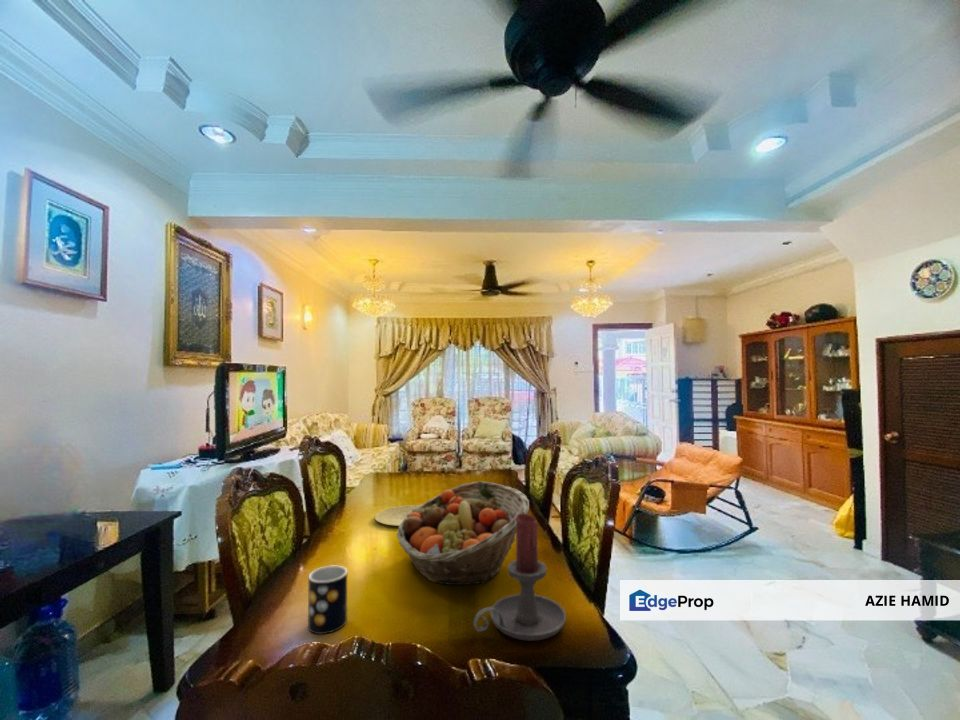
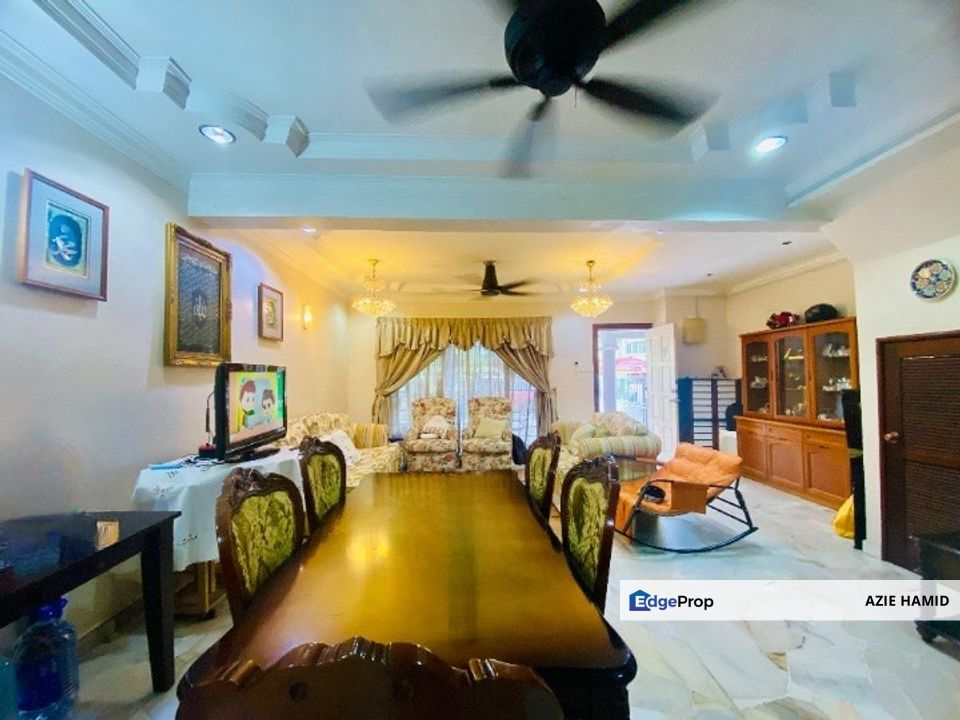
- candle holder [472,513,567,642]
- mug [307,565,348,635]
- plate [374,504,421,527]
- fruit basket [396,480,530,586]
